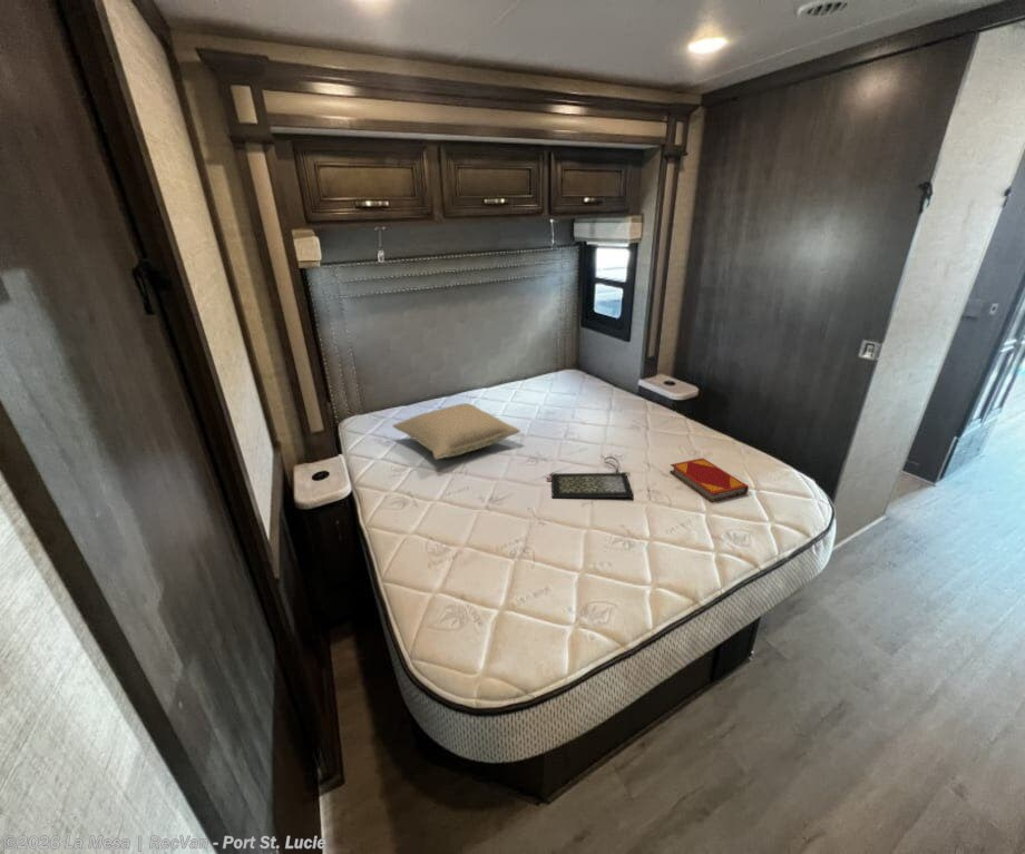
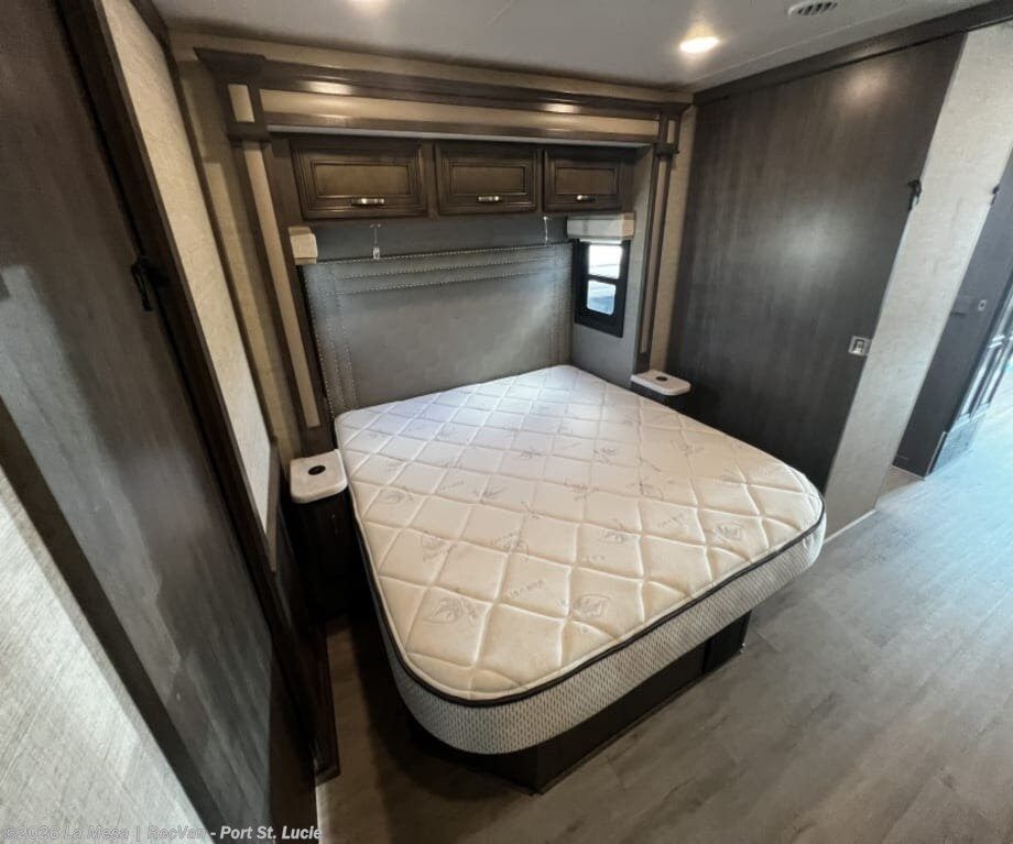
- clutch bag [546,455,635,499]
- pillow [391,402,521,460]
- hardback book [668,457,750,503]
